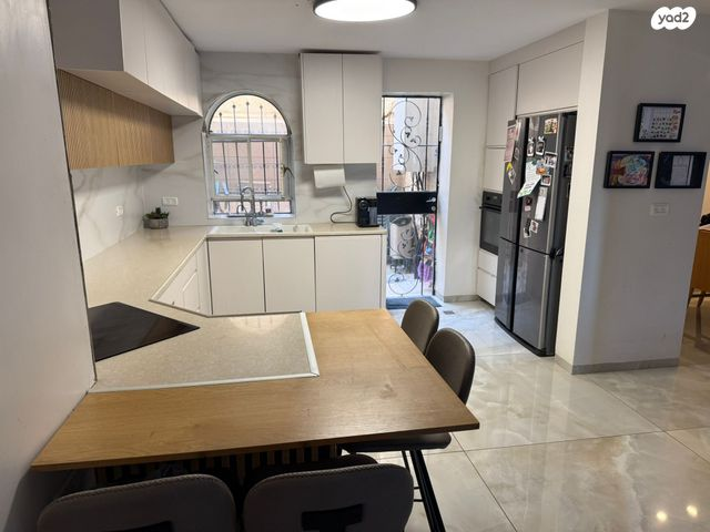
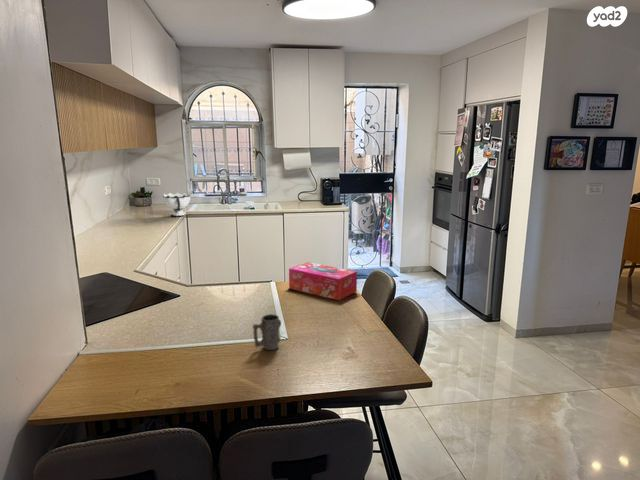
+ bowl [162,191,191,218]
+ tissue box [288,261,358,301]
+ mug [252,313,282,351]
